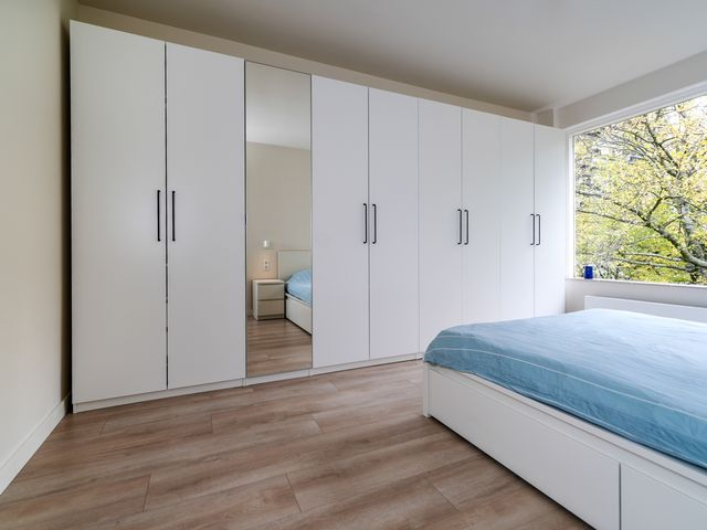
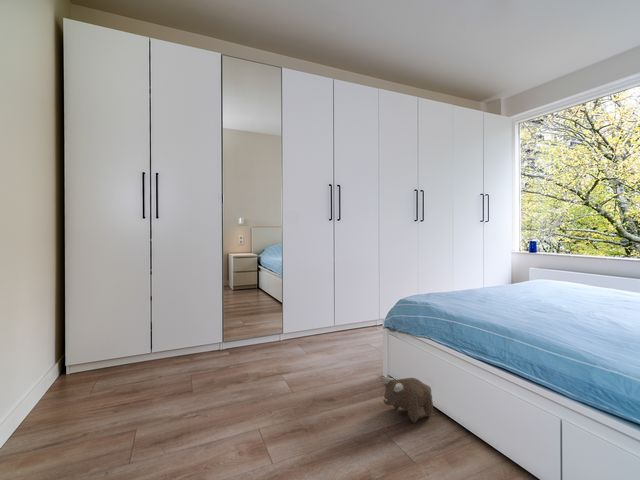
+ plush toy [380,376,434,424]
